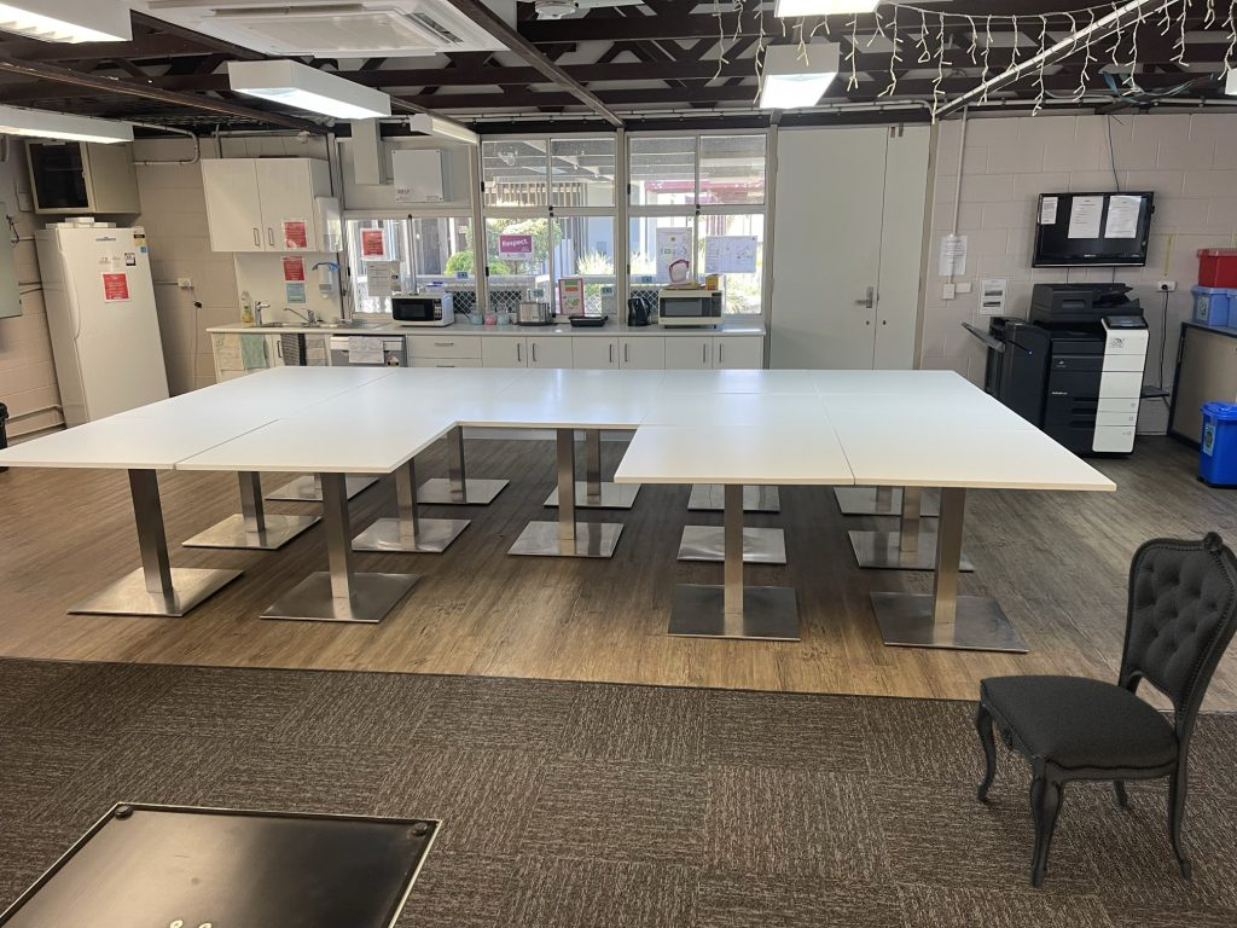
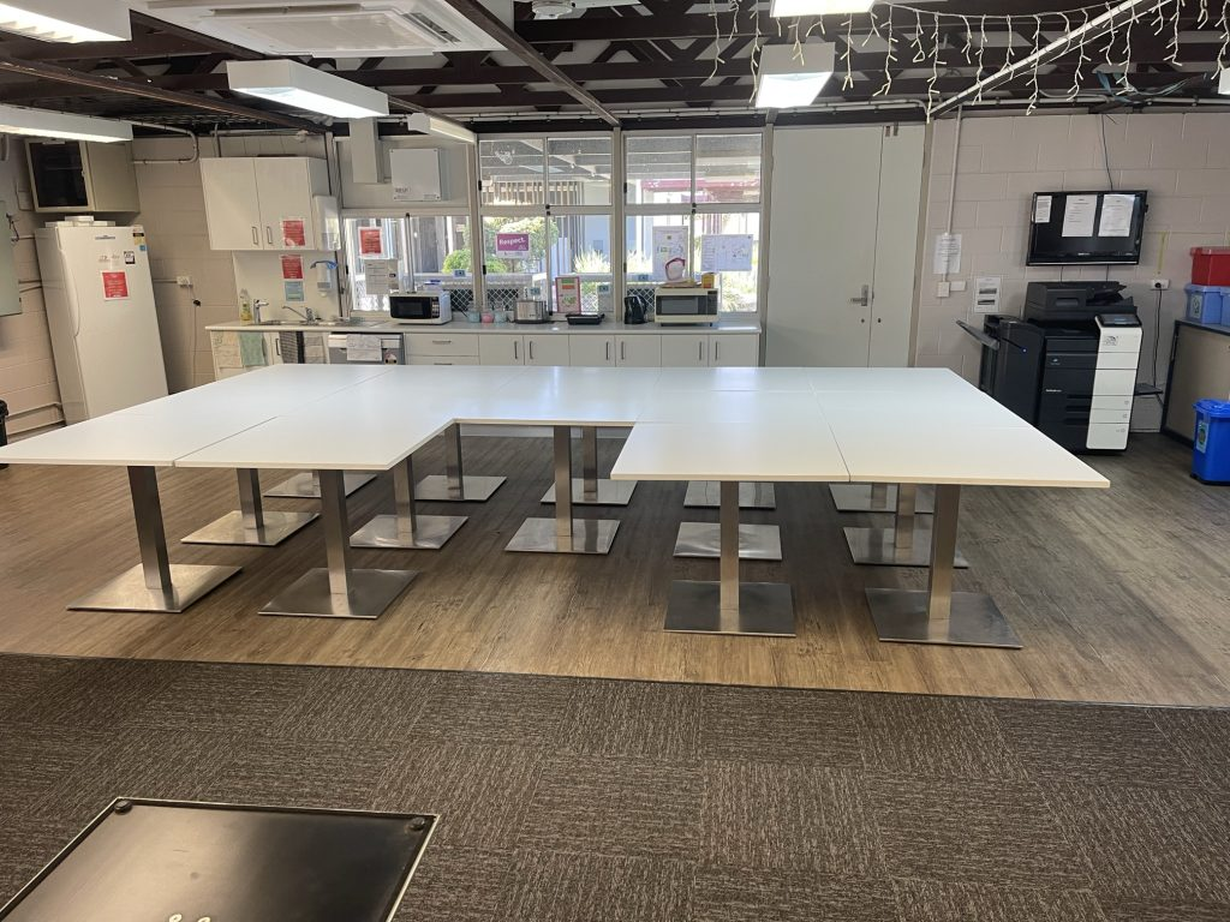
- dining chair [972,530,1237,888]
